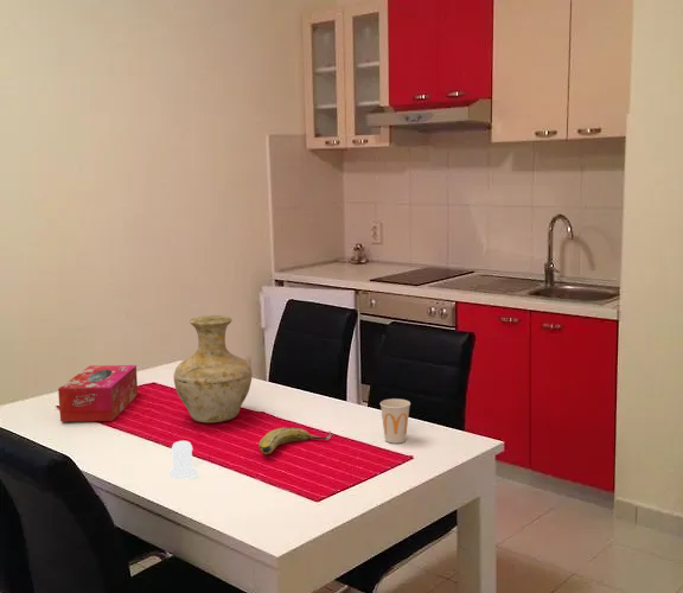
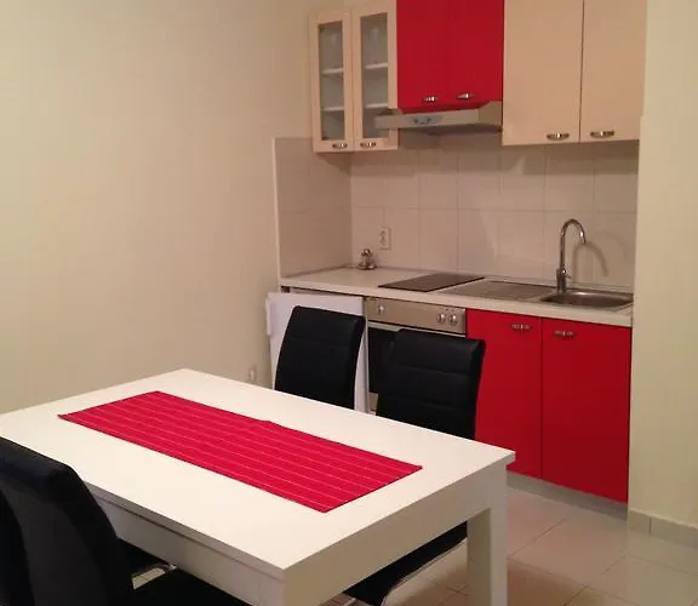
- vase [172,314,253,423]
- cup [379,397,411,445]
- salt shaker [168,440,198,480]
- fruit [257,426,332,455]
- tissue box [57,364,139,422]
